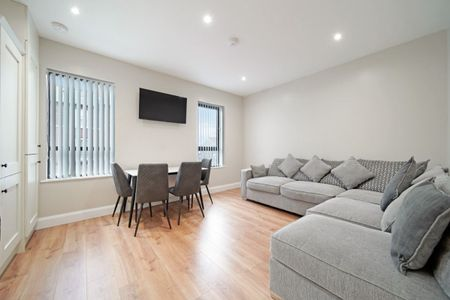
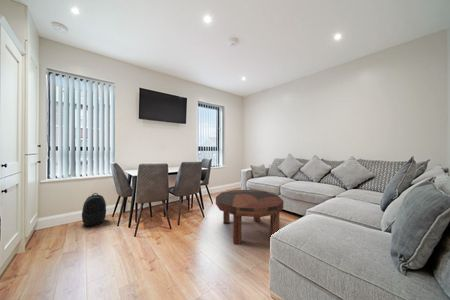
+ coffee table [215,189,284,245]
+ backpack [81,192,107,227]
